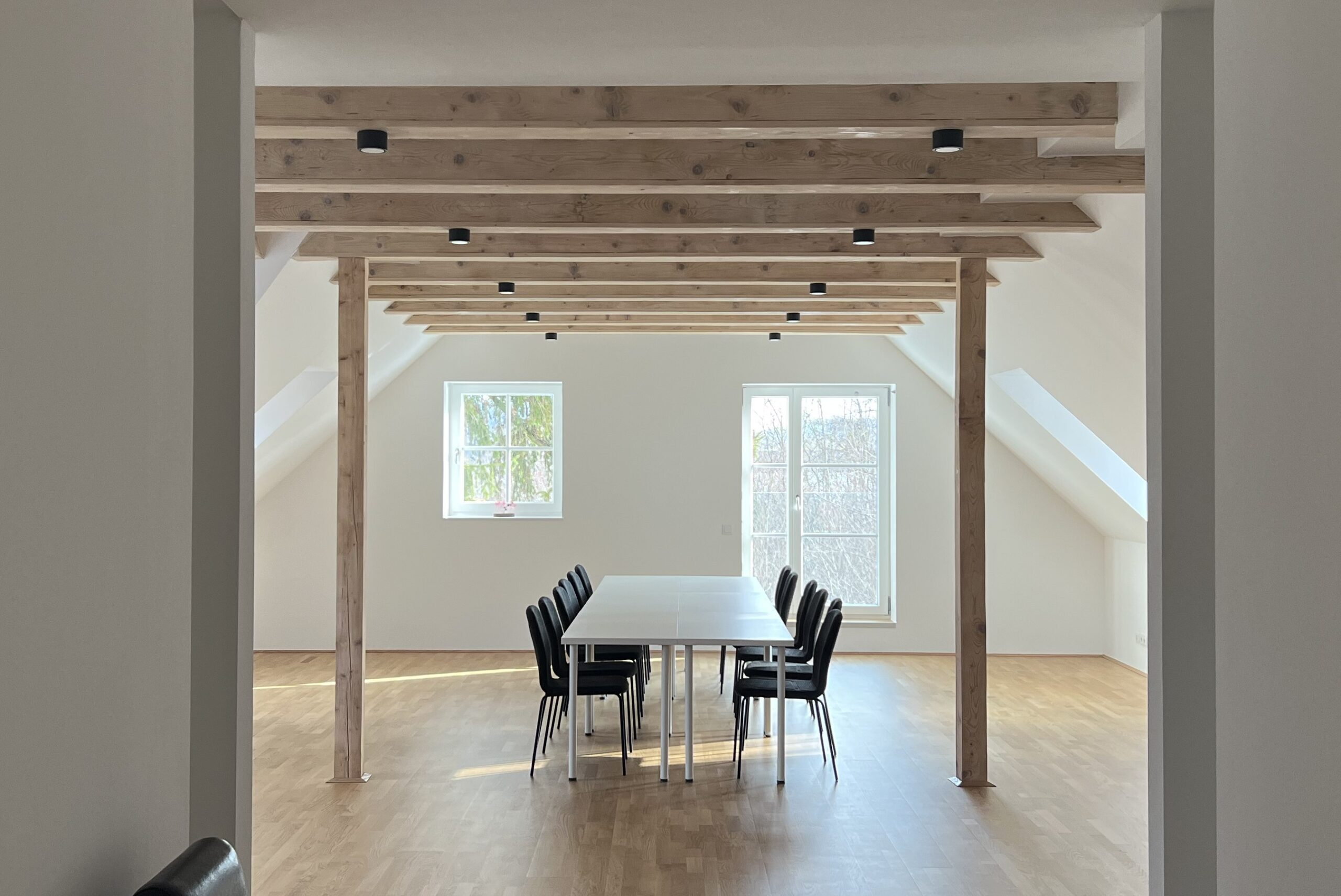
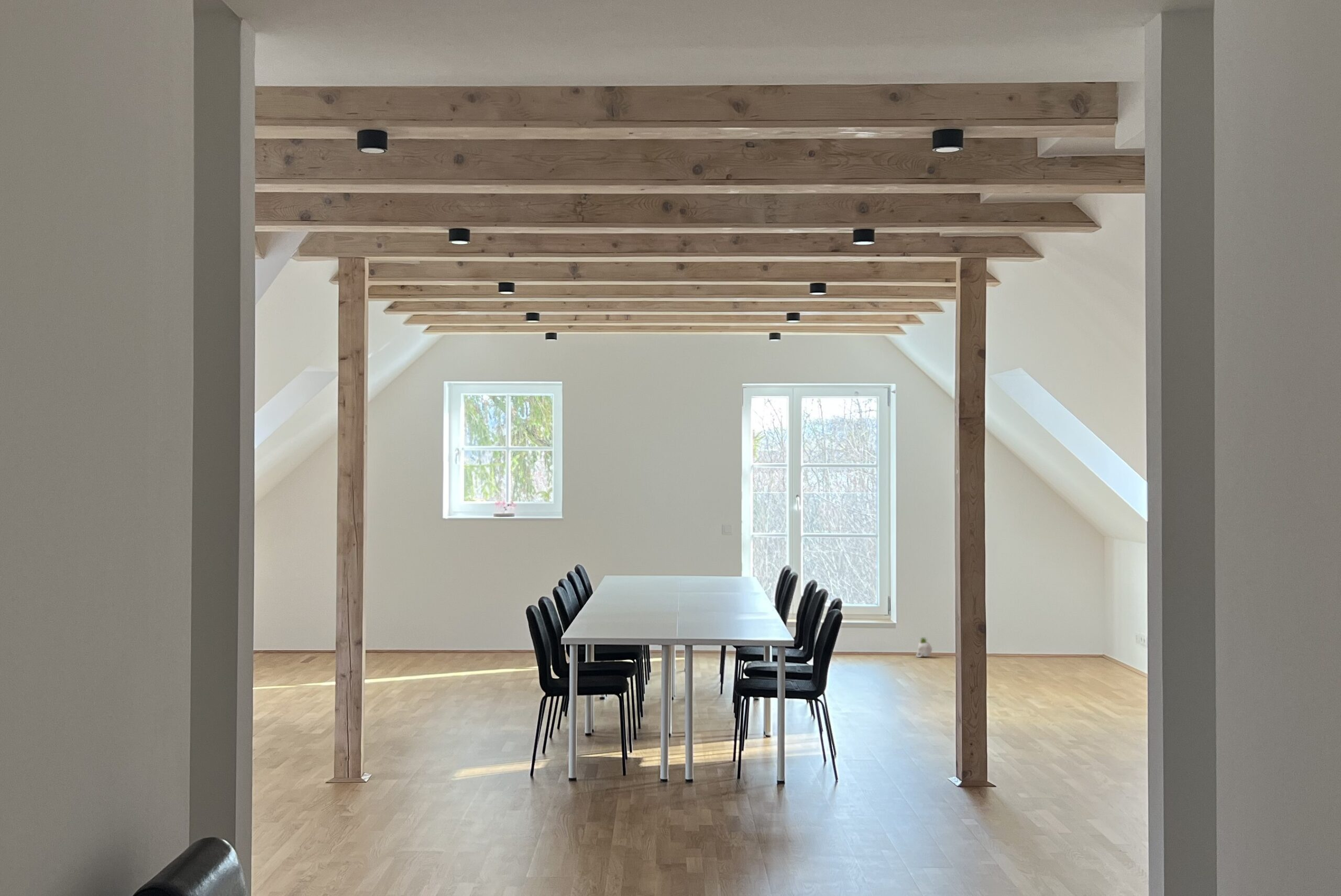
+ planter [916,636,933,658]
